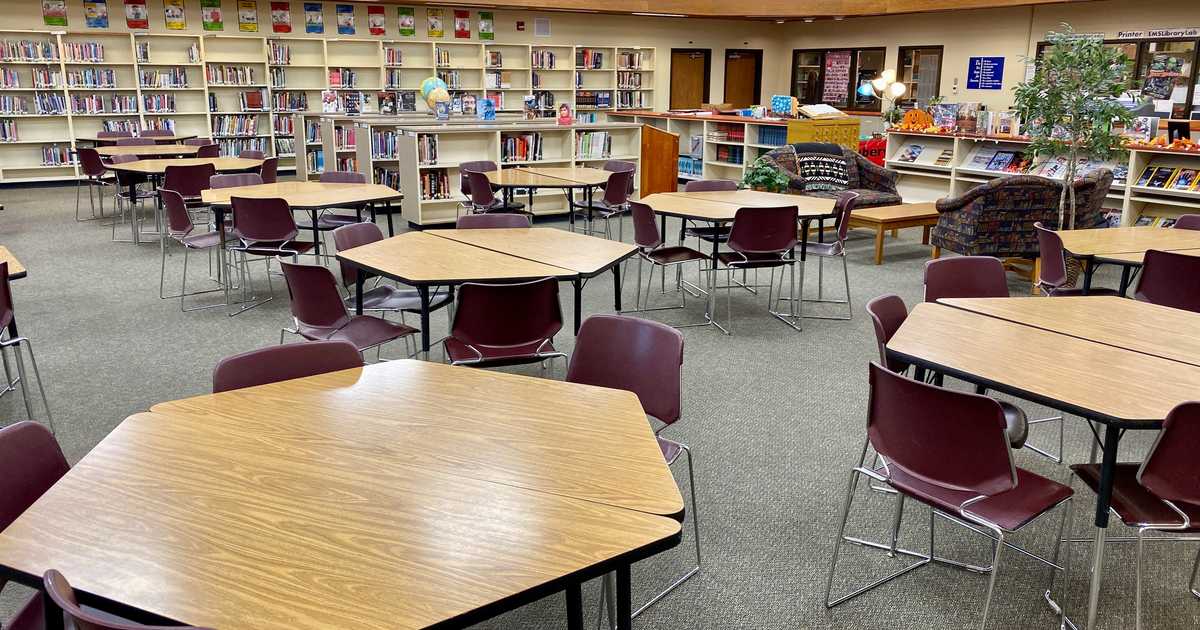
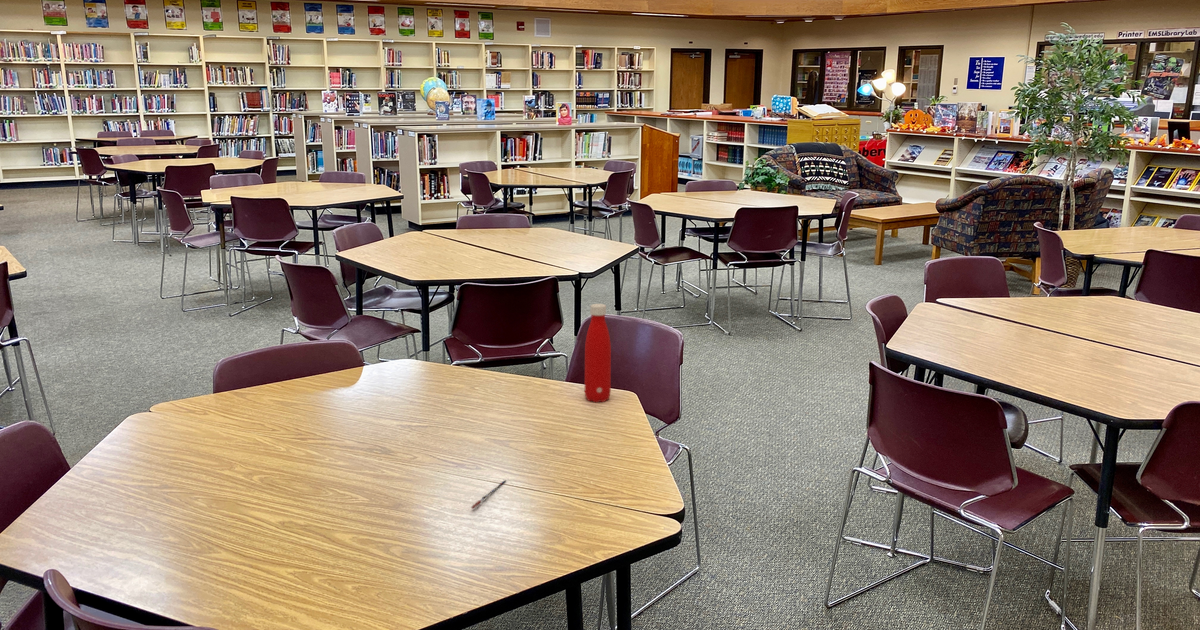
+ pen [470,479,507,510]
+ bottle [584,303,612,404]
